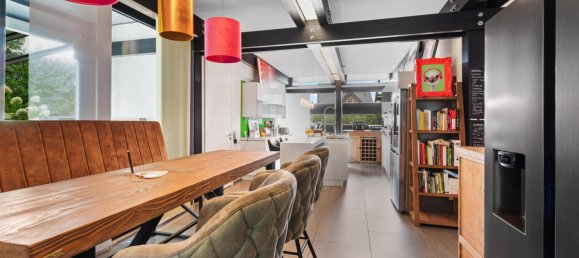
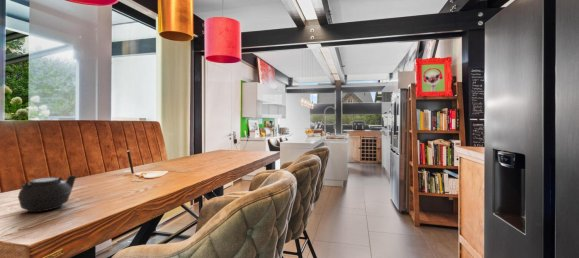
+ teapot [17,174,78,213]
